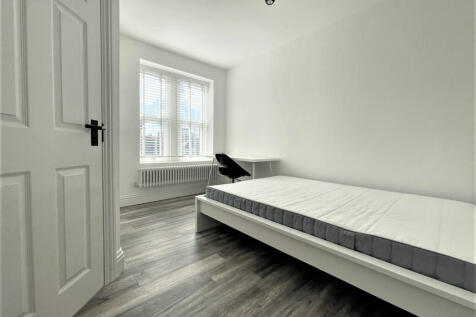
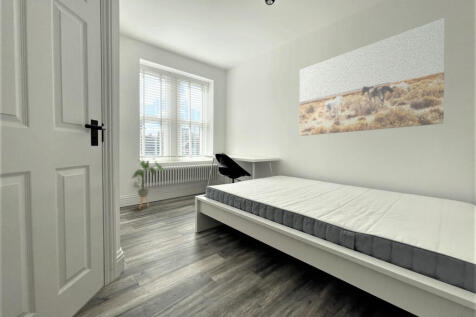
+ house plant [131,159,164,210]
+ wall art [299,17,446,137]
